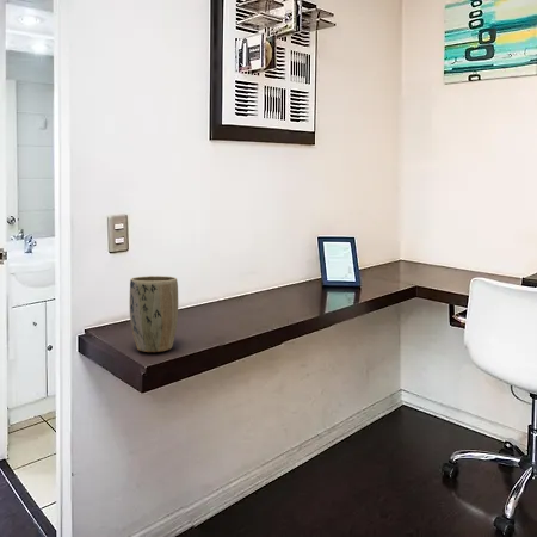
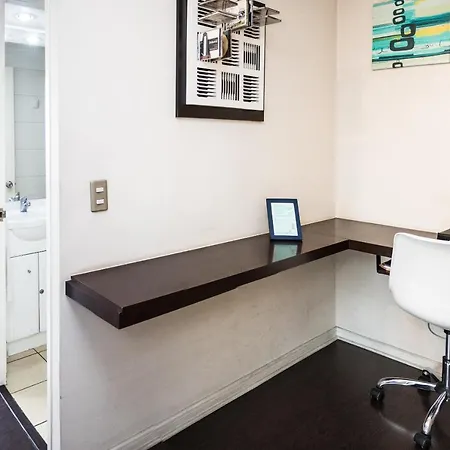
- plant pot [129,274,179,353]
